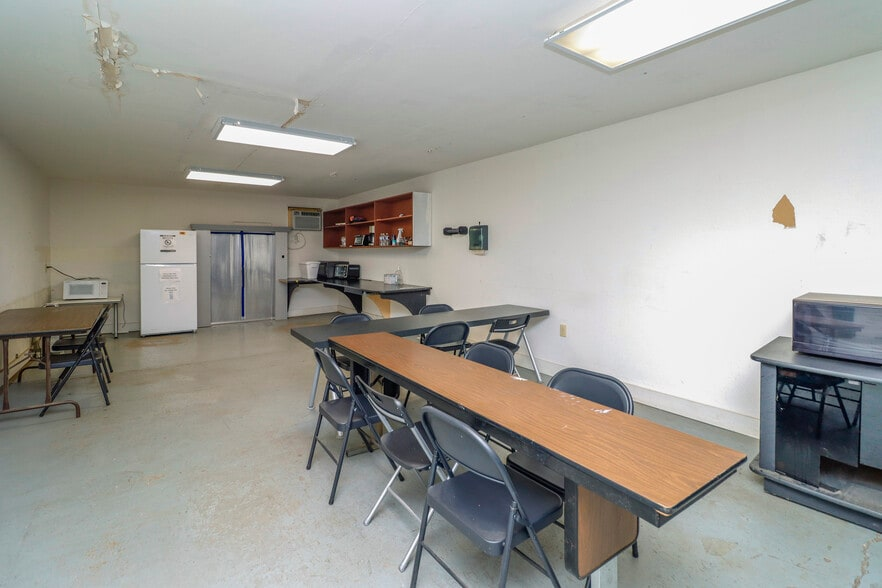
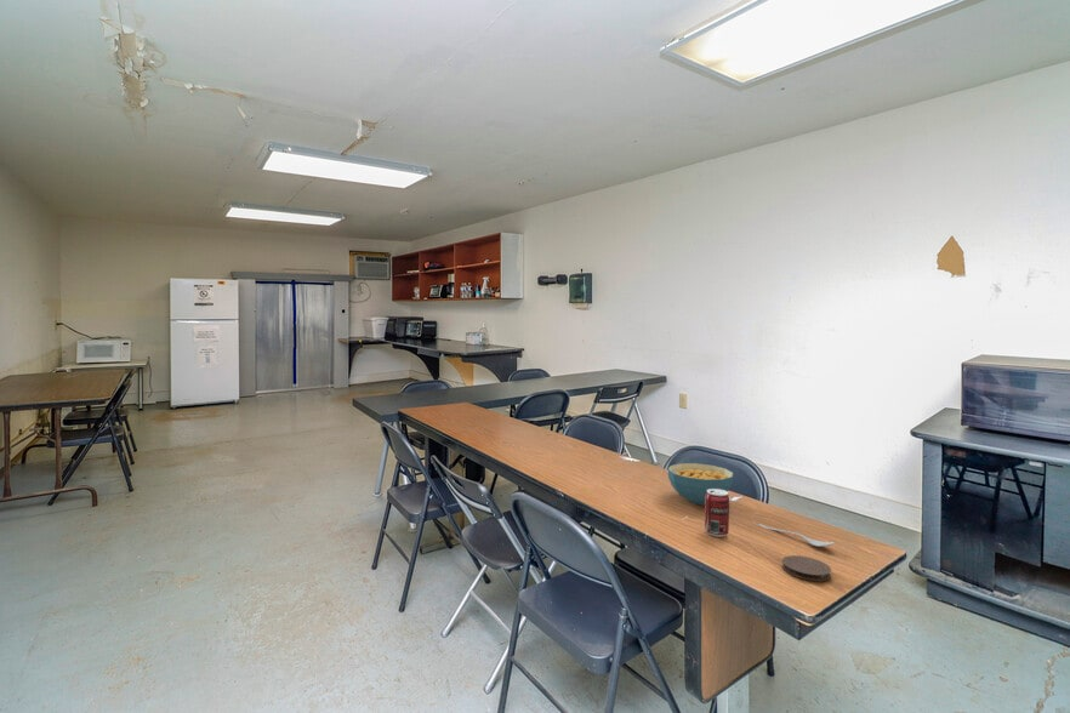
+ coaster [781,554,832,582]
+ cereal bowl [666,462,734,506]
+ spoon [757,523,836,548]
+ beverage can [704,489,730,538]
